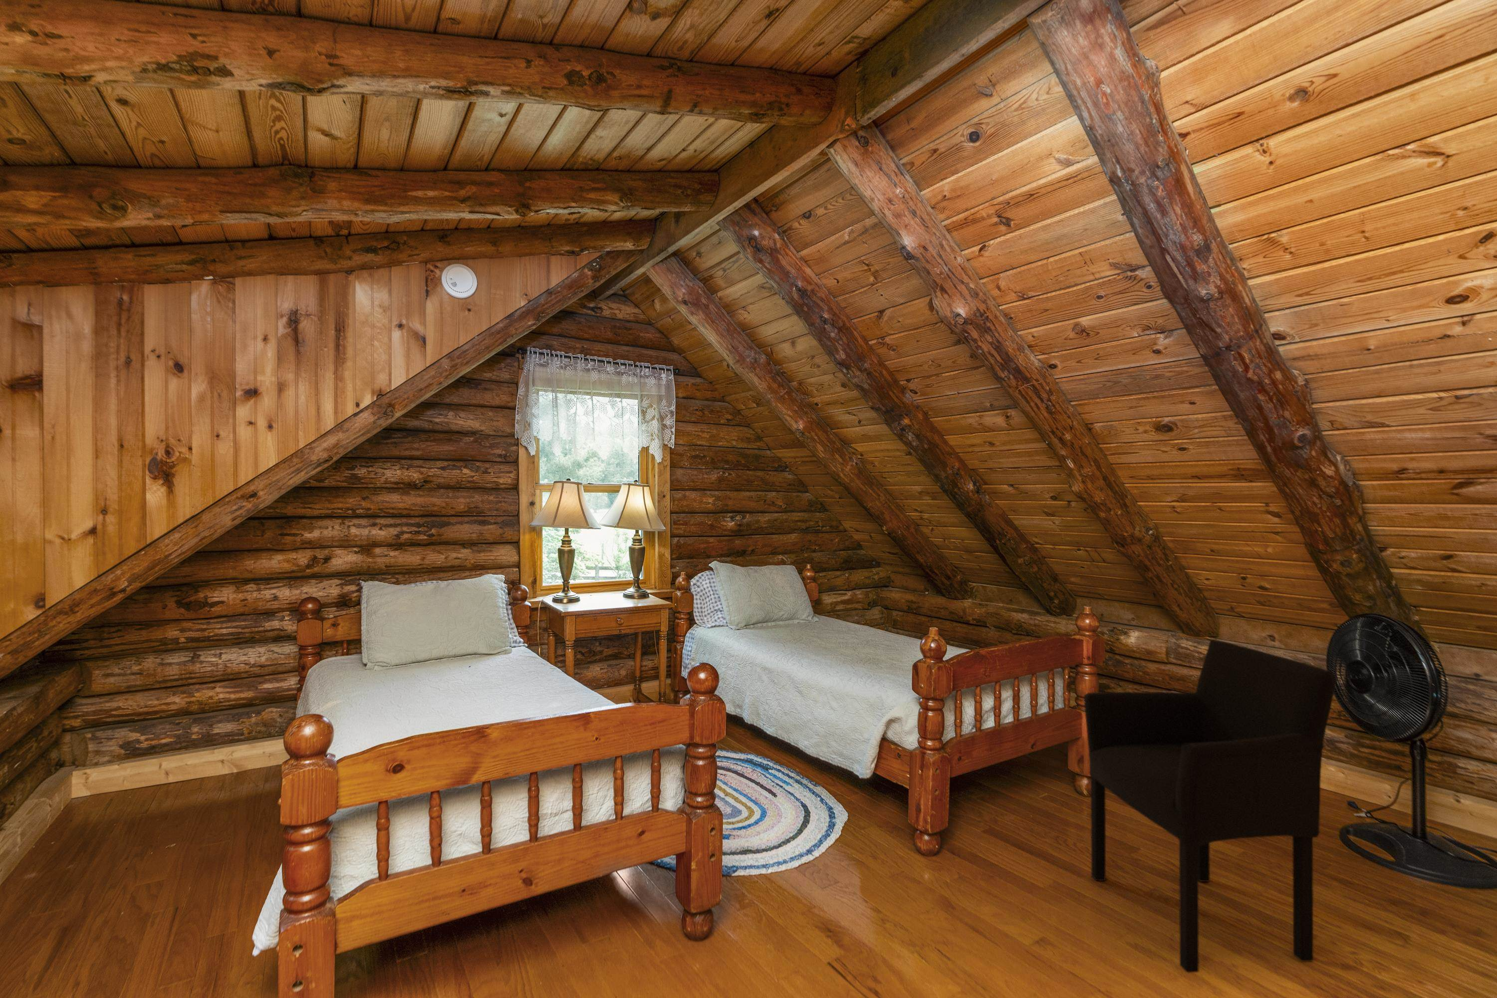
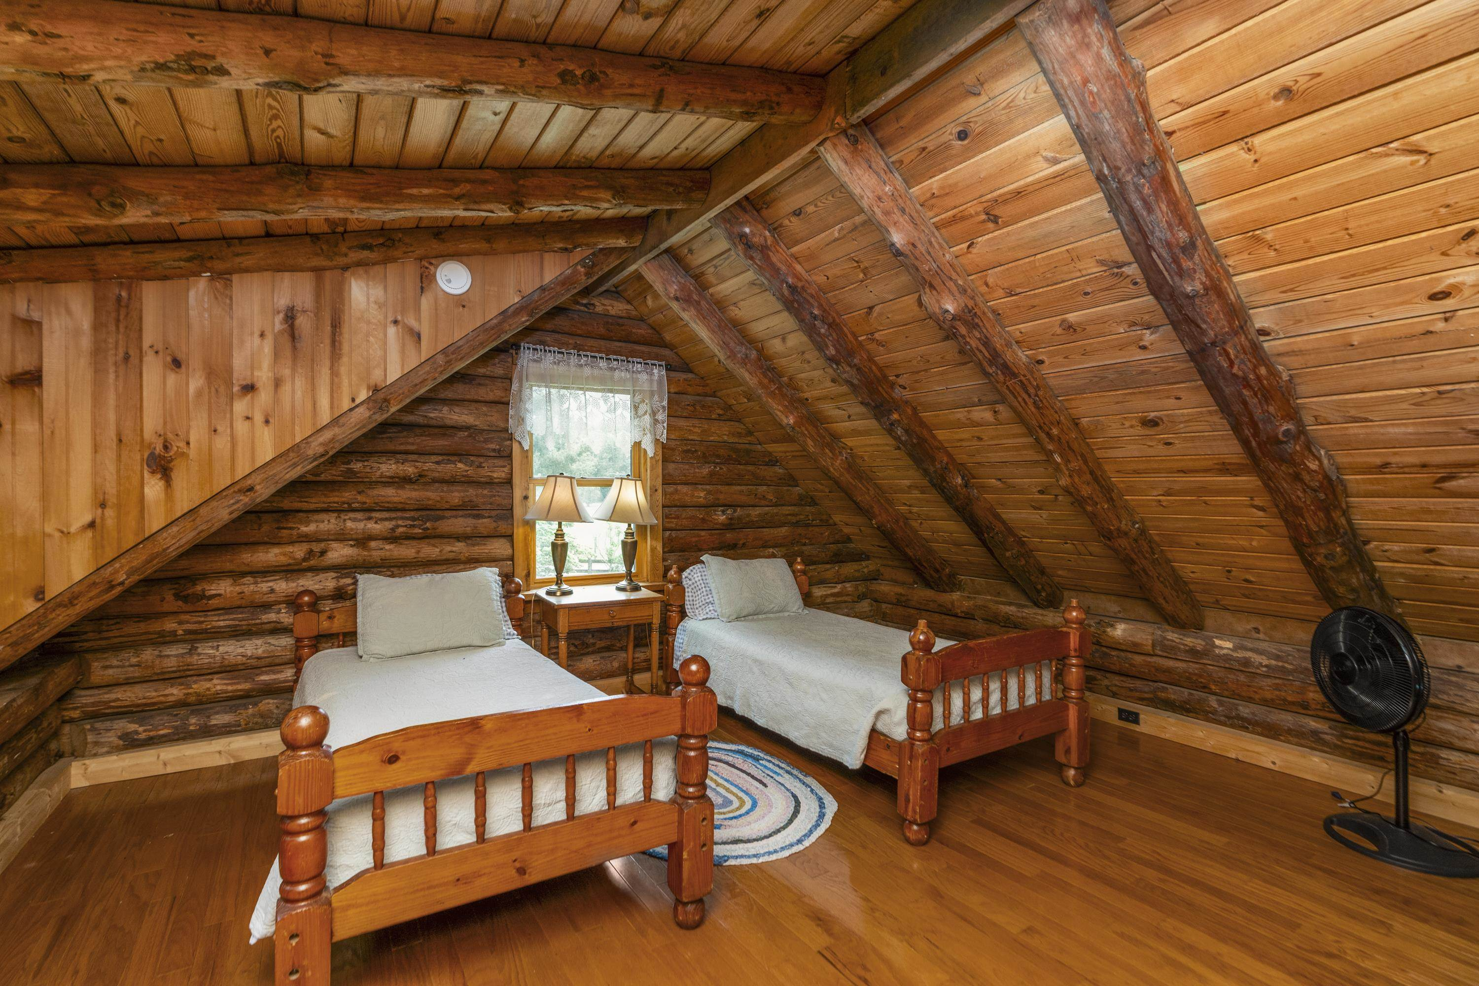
- armchair [1084,639,1337,973]
